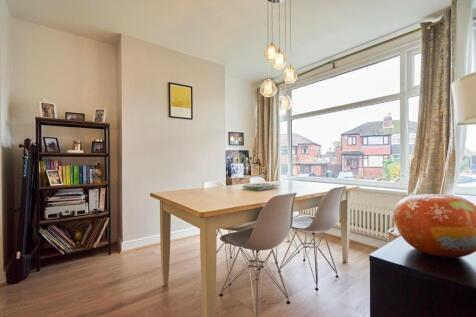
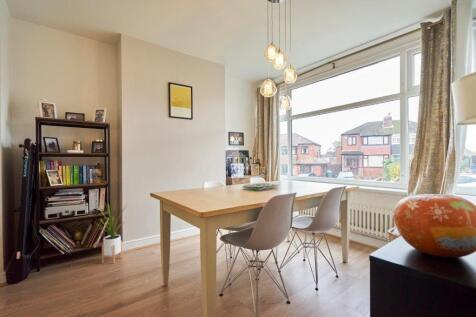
+ house plant [96,200,128,264]
